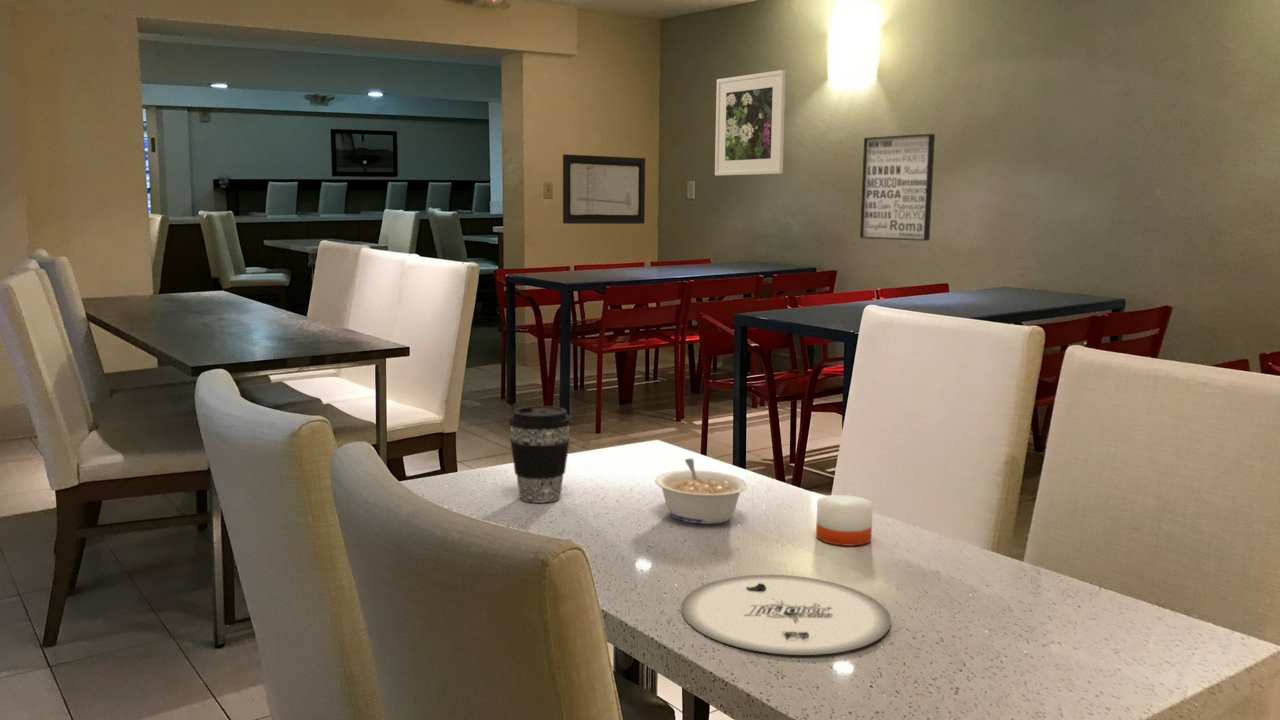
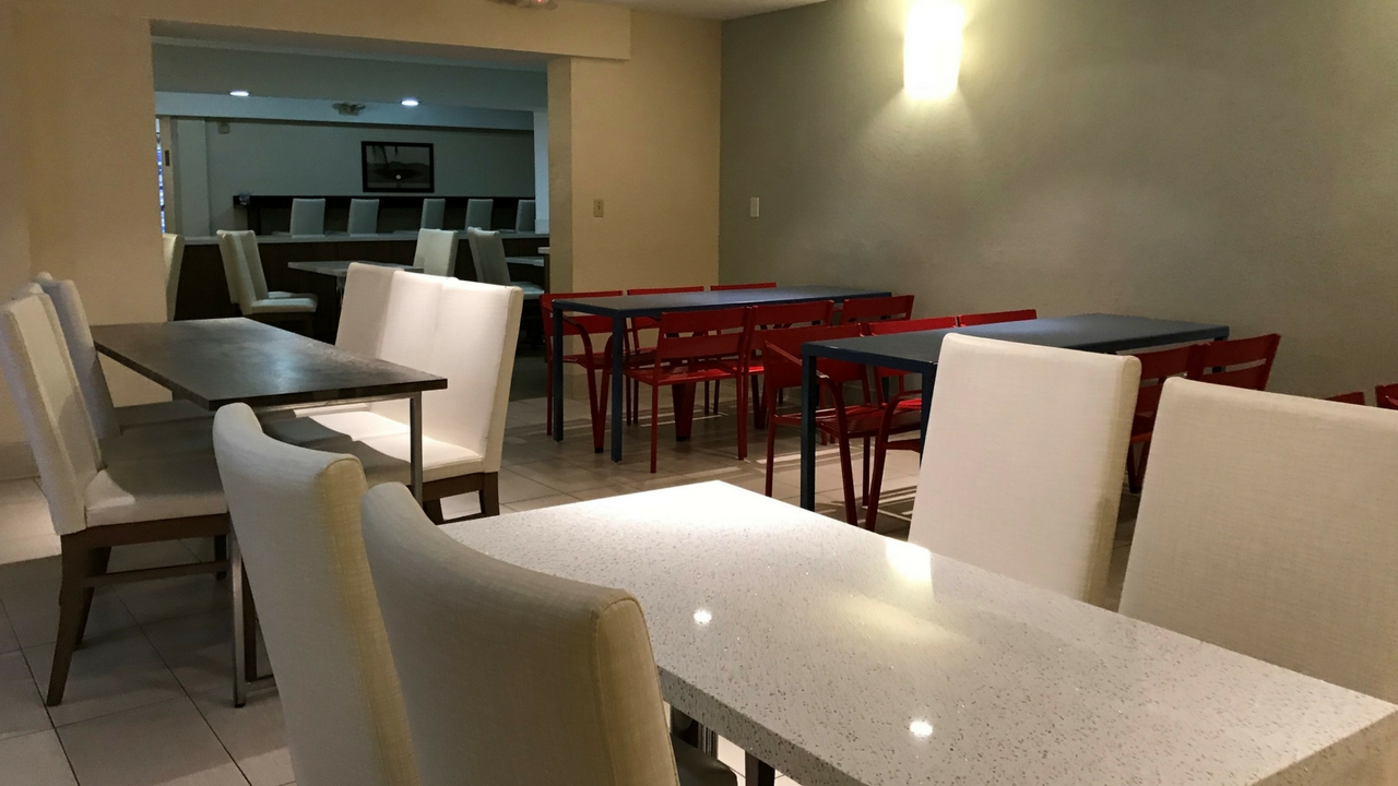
- plate [680,574,892,656]
- candle [815,483,874,547]
- coffee cup [508,405,573,503]
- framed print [714,69,787,177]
- wall art [859,133,936,242]
- legume [654,458,749,525]
- wall art [562,153,646,225]
